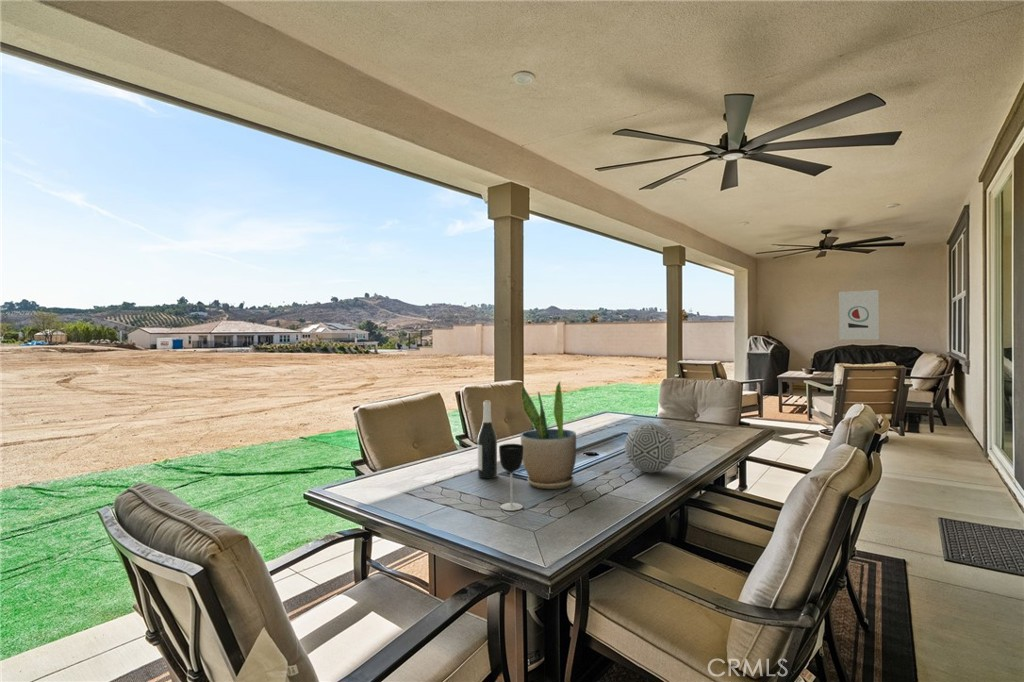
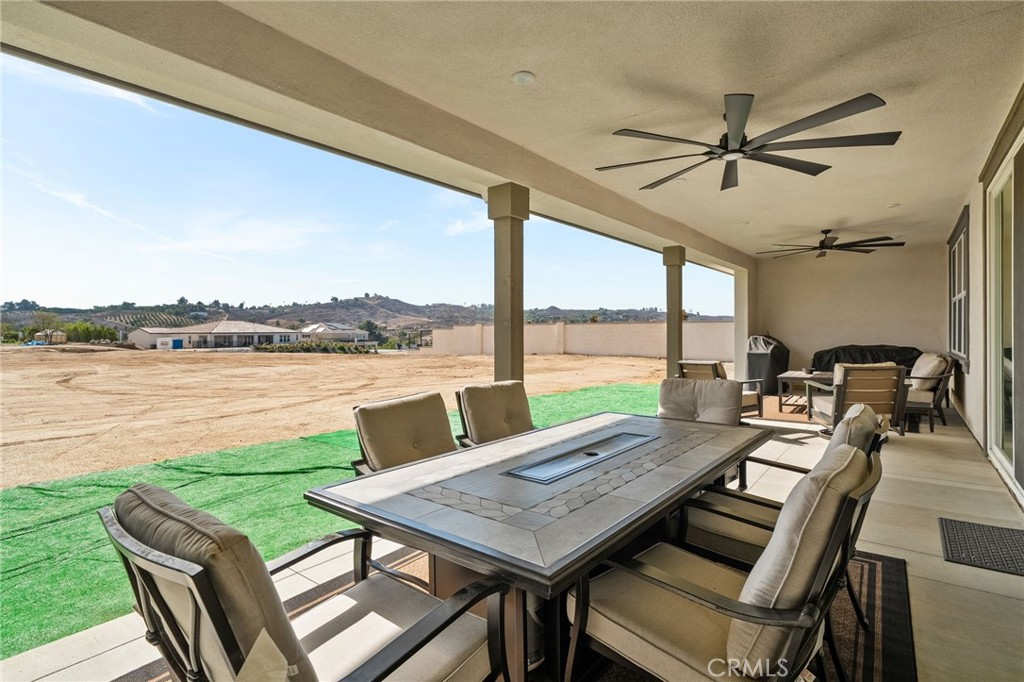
- wine bottle [477,400,498,479]
- wall art [838,289,880,341]
- potted plant [519,381,577,490]
- wine glass [498,443,524,511]
- decorative ball [624,422,676,474]
